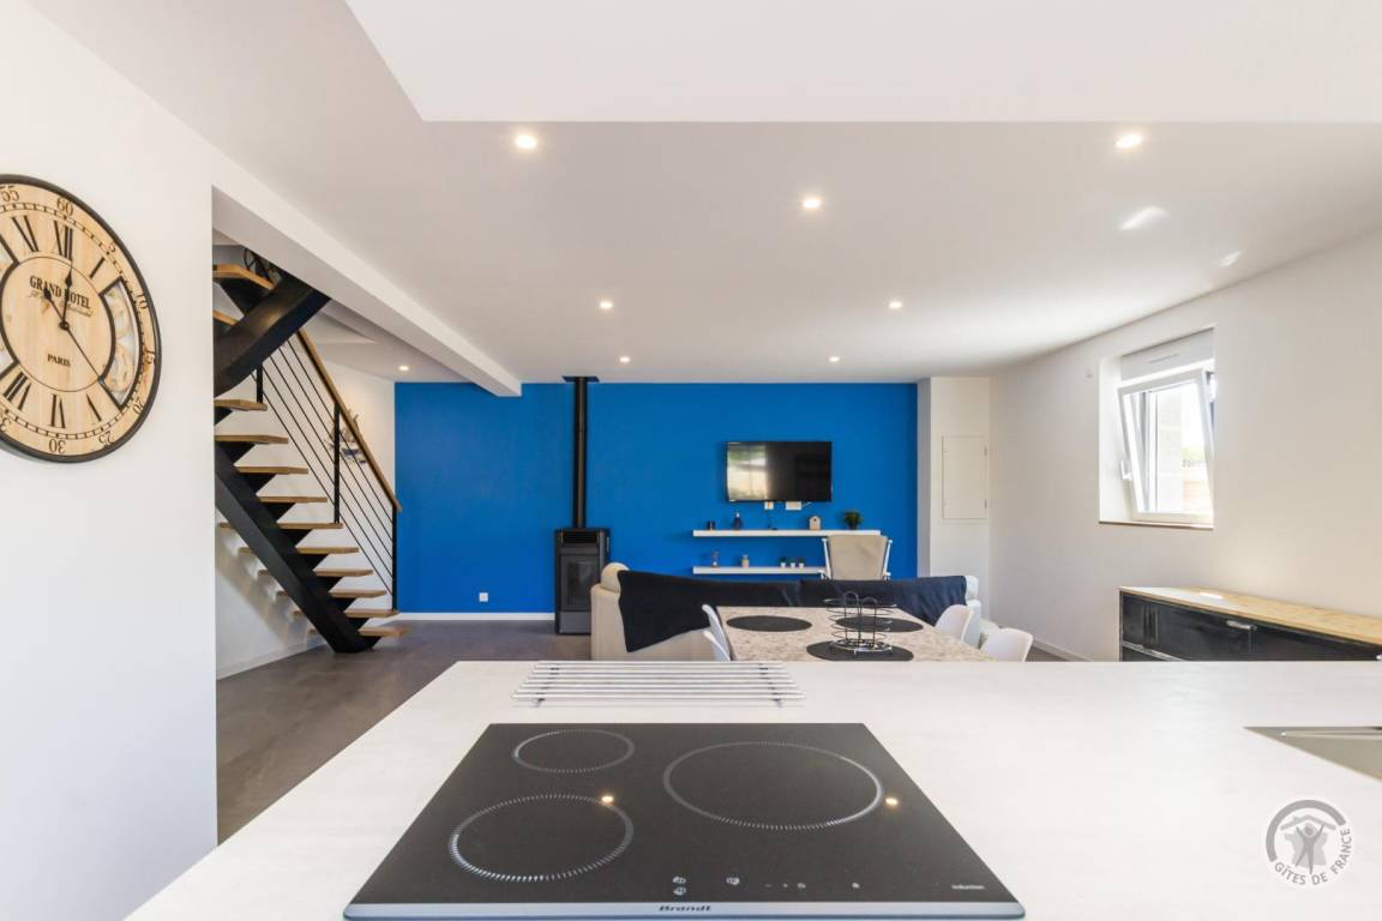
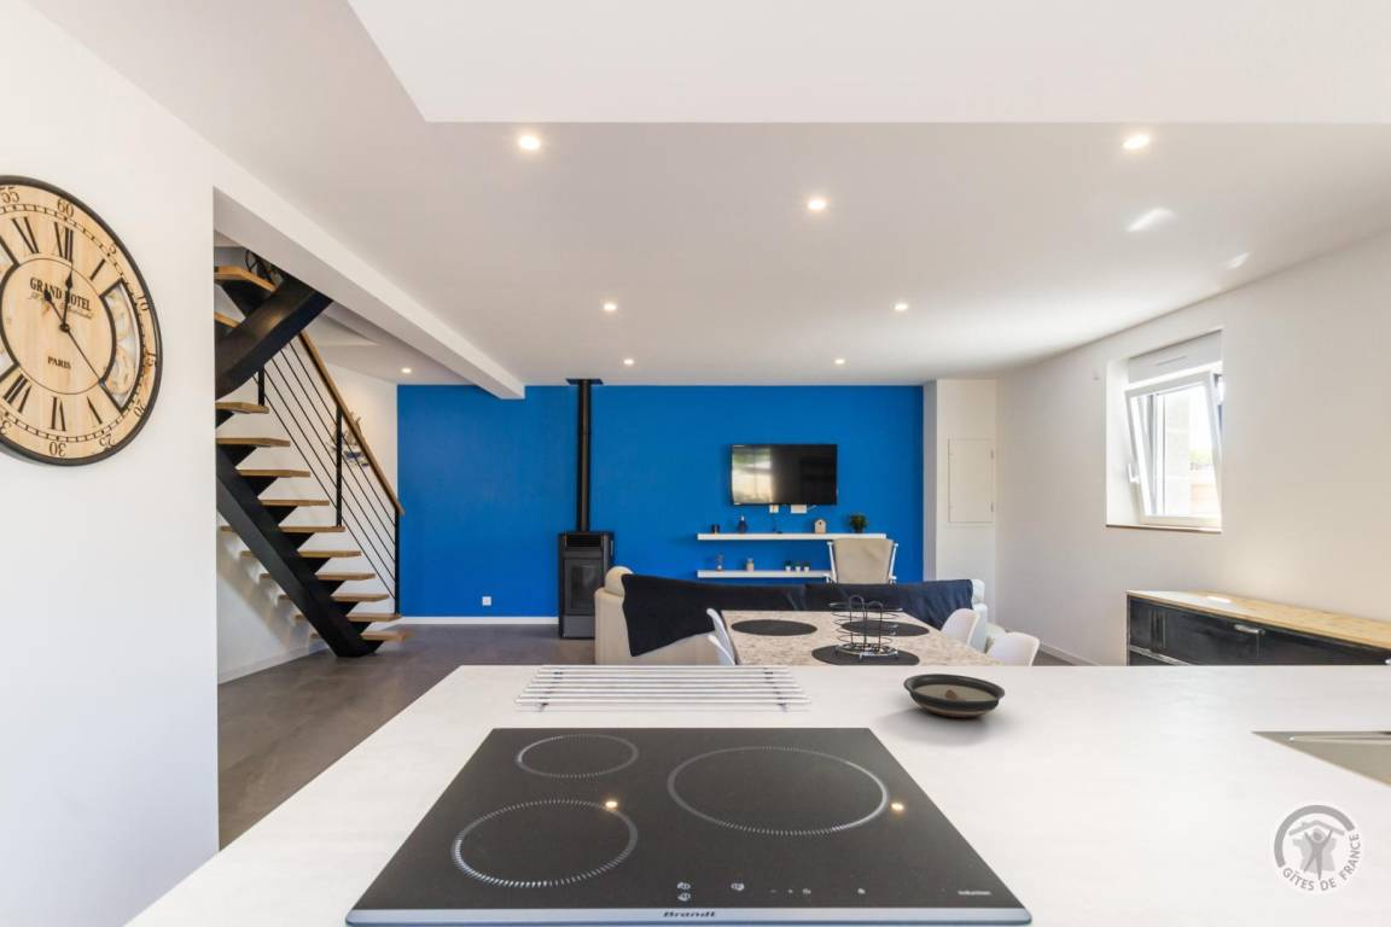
+ saucer [902,672,1006,718]
